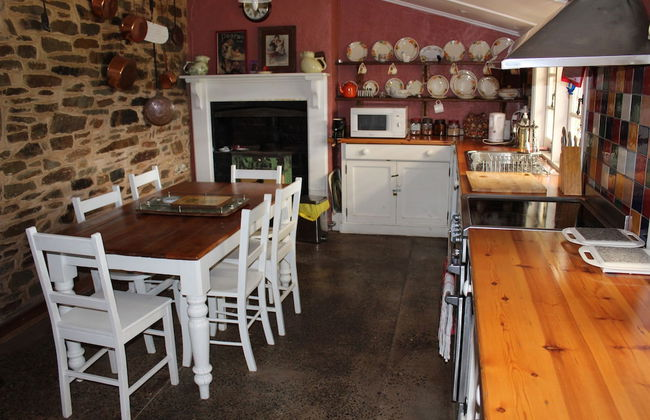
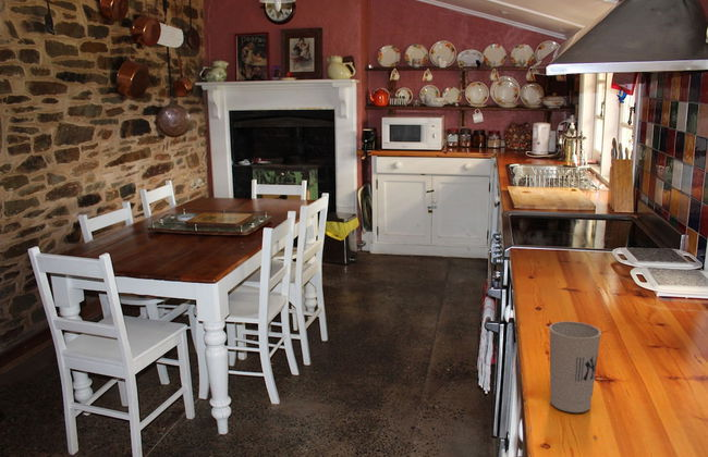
+ cup [548,320,602,413]
